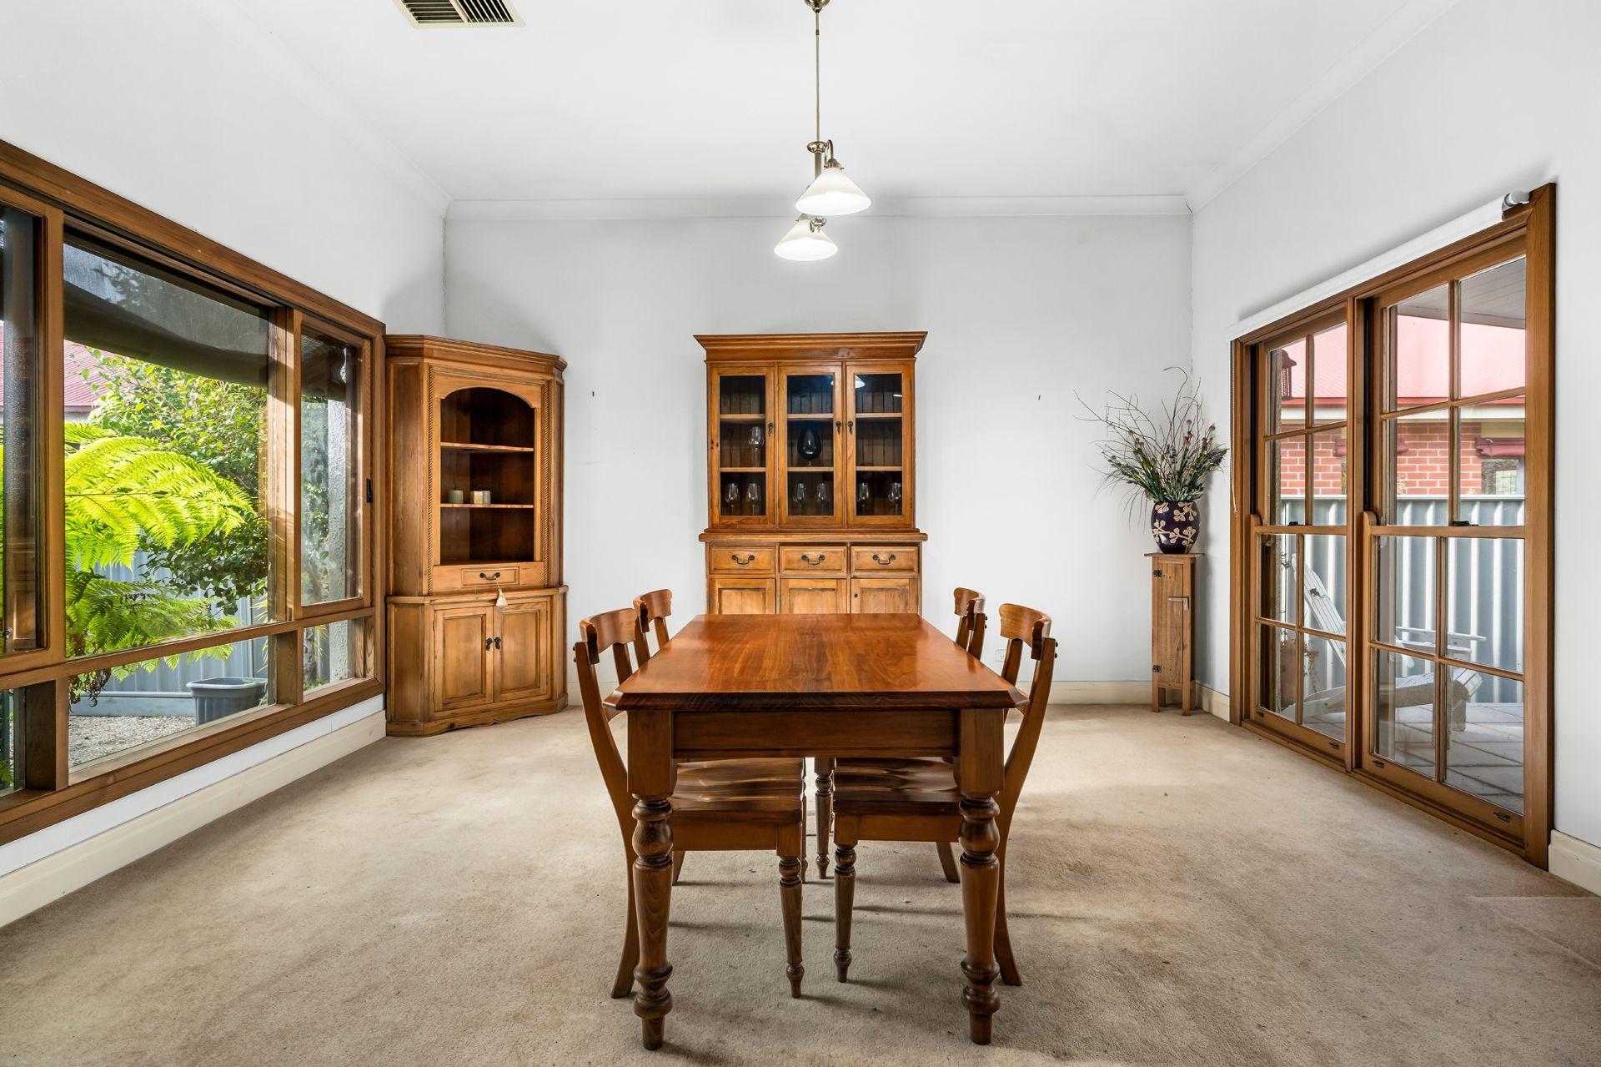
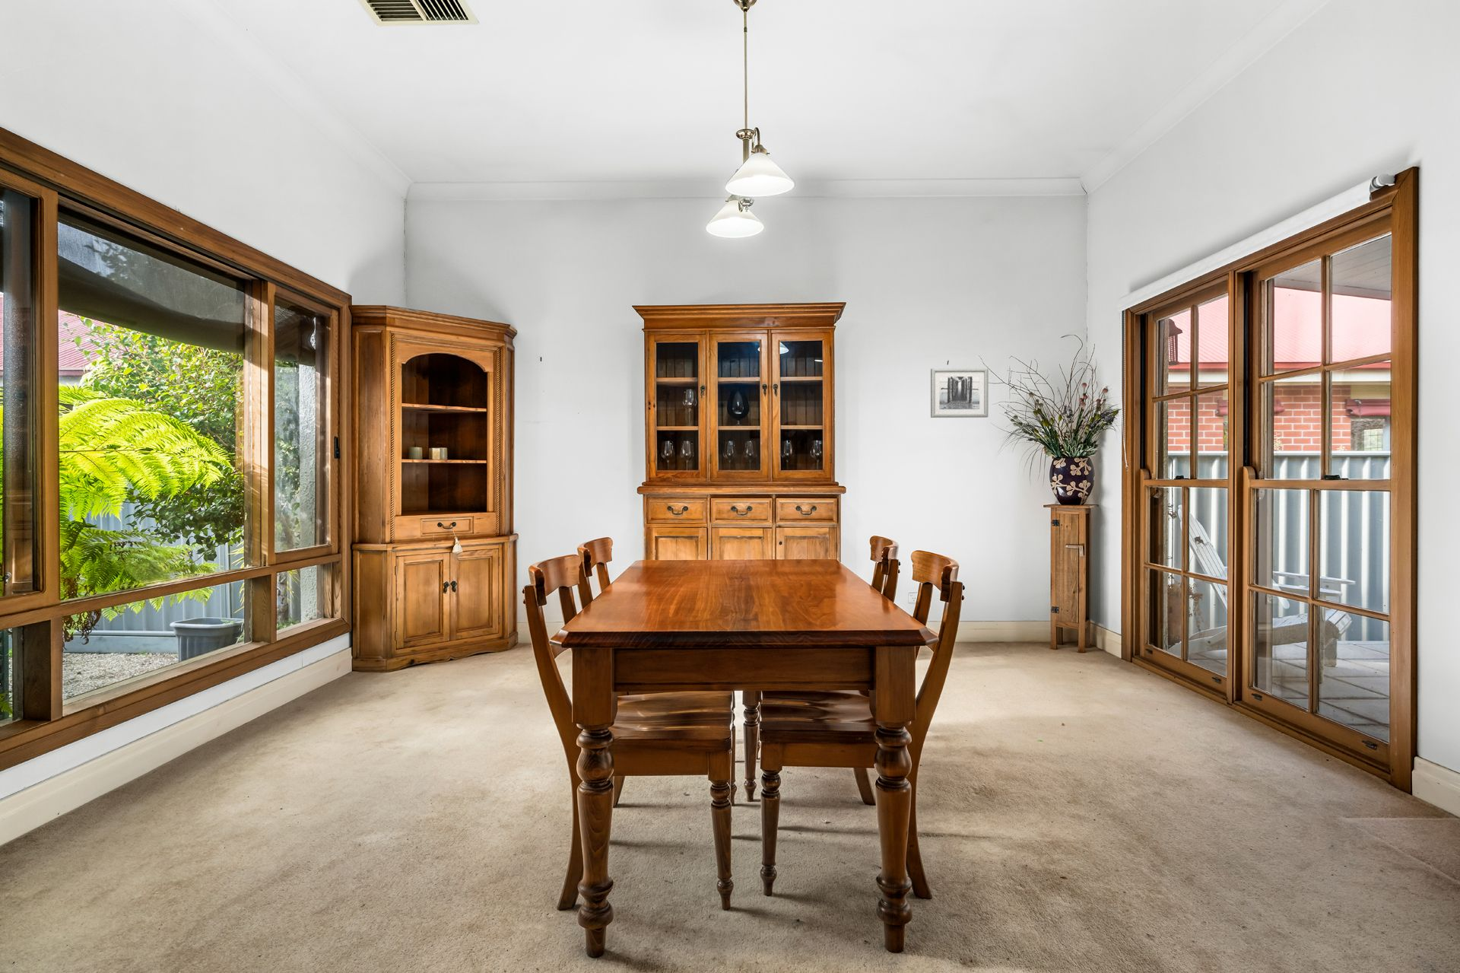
+ wall art [930,367,989,418]
